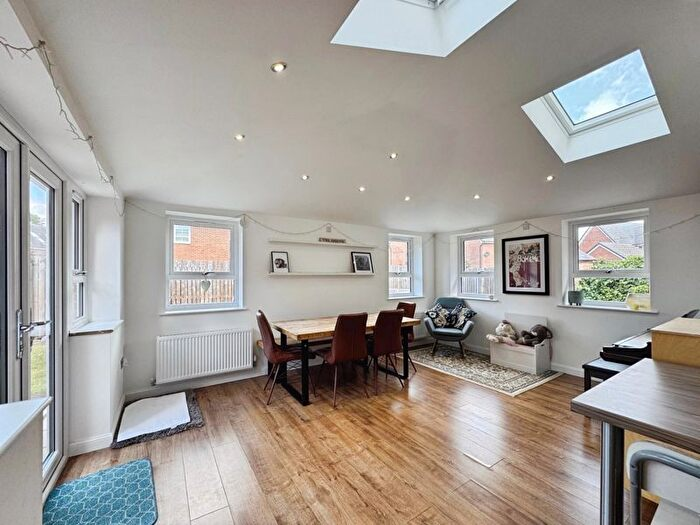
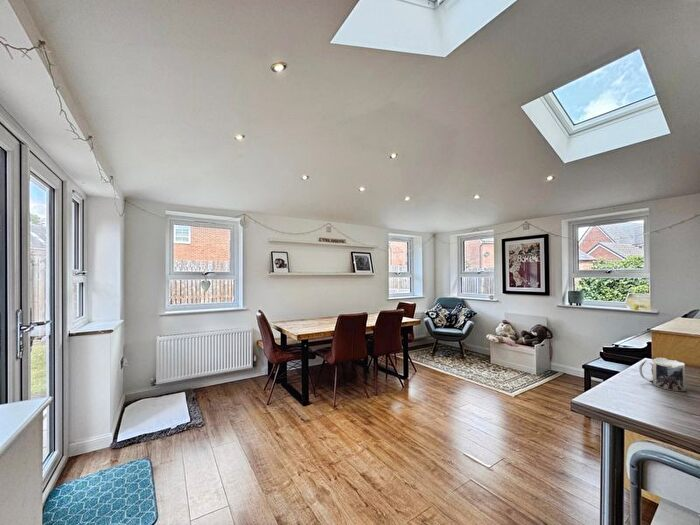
+ mug [638,357,687,392]
